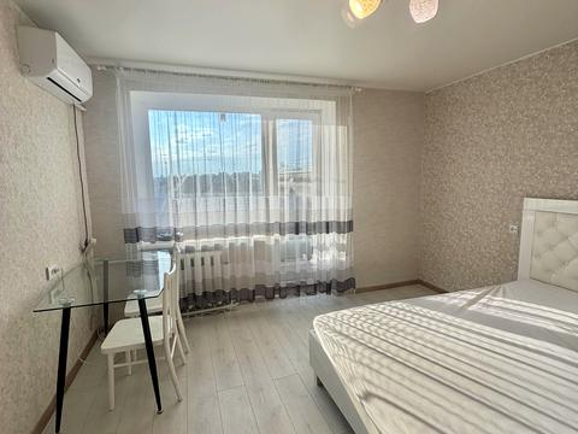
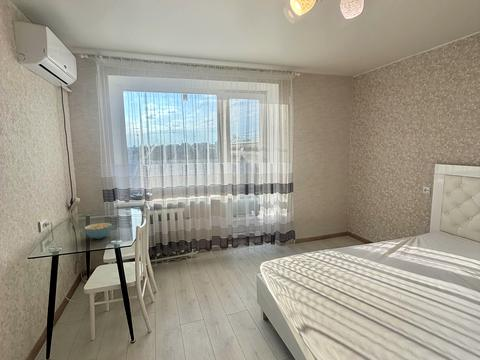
+ cereal bowl [84,222,113,240]
